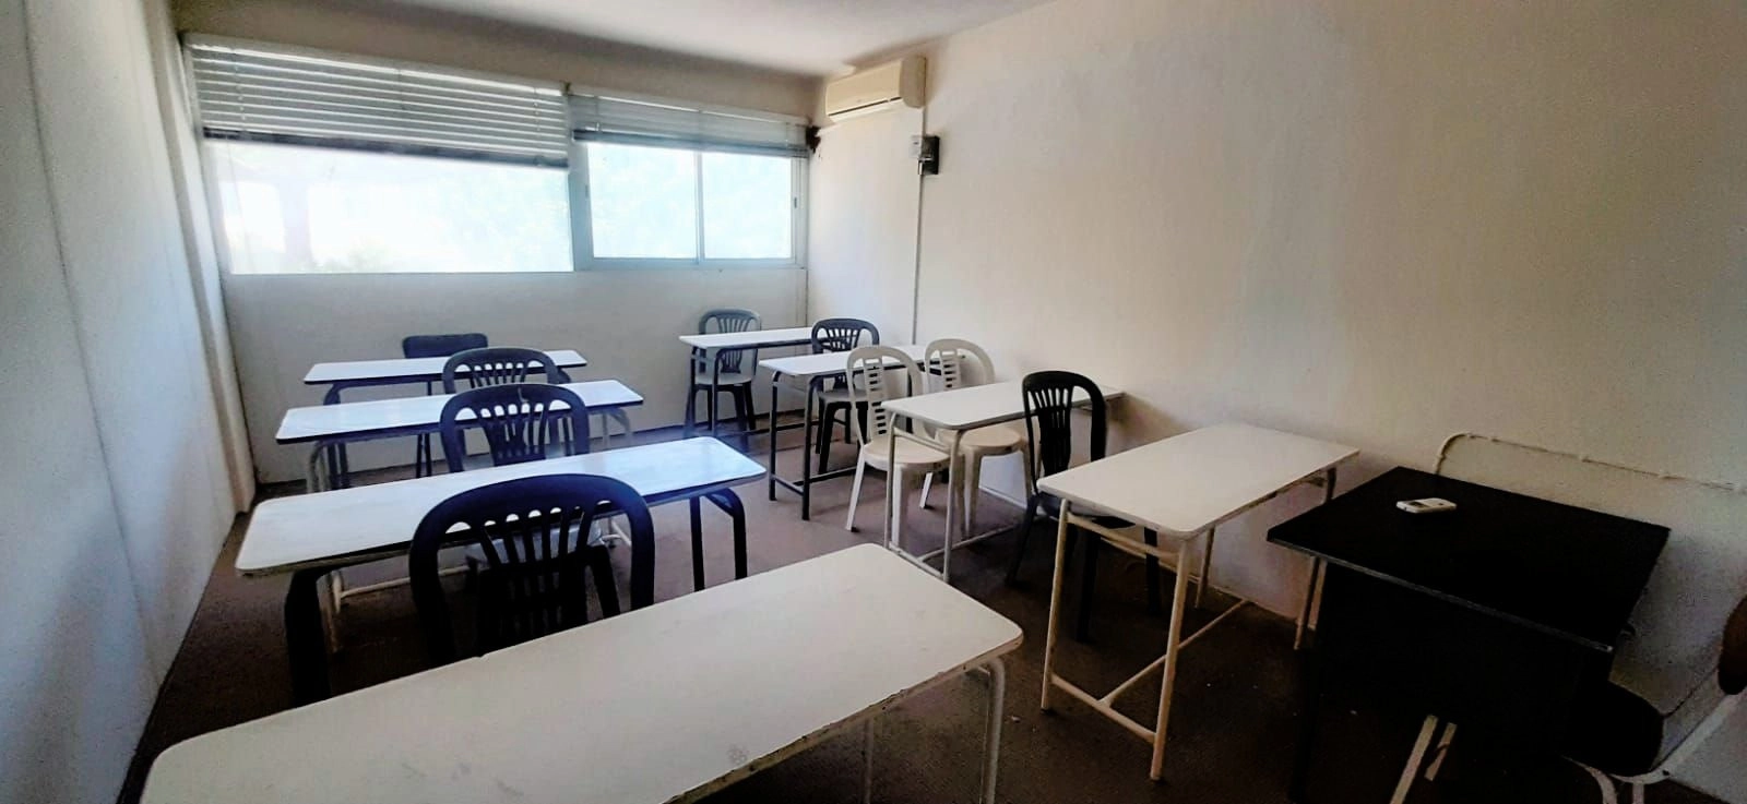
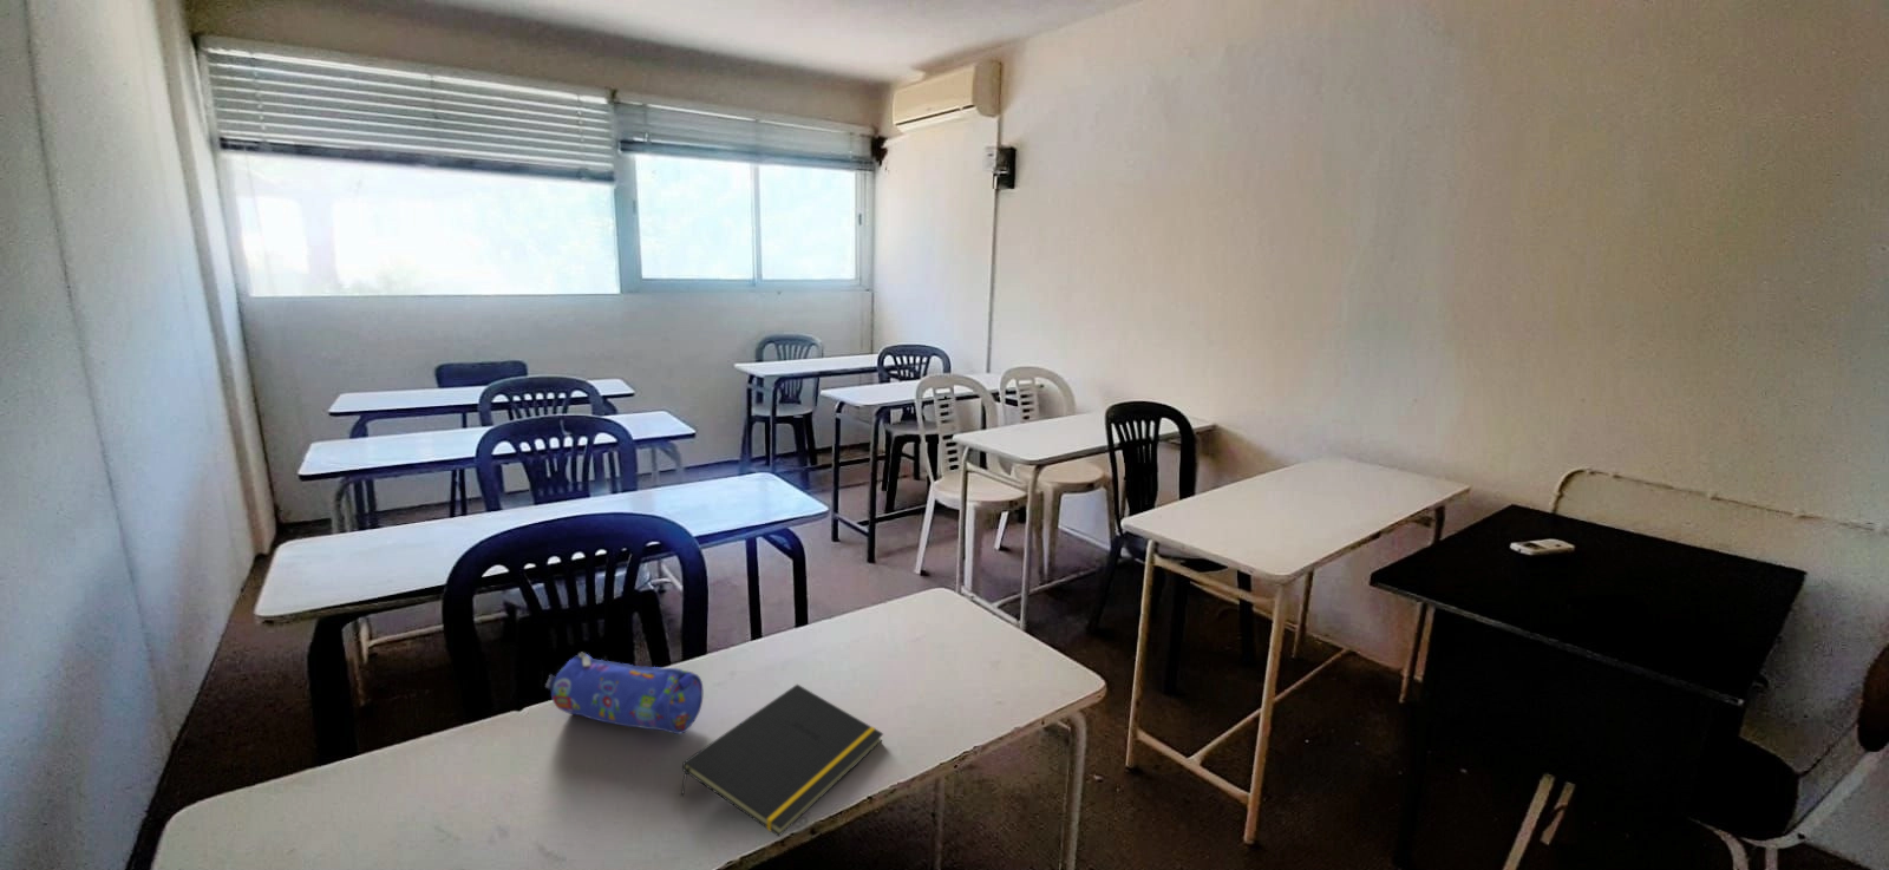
+ pencil case [545,652,704,735]
+ notepad [679,683,884,839]
